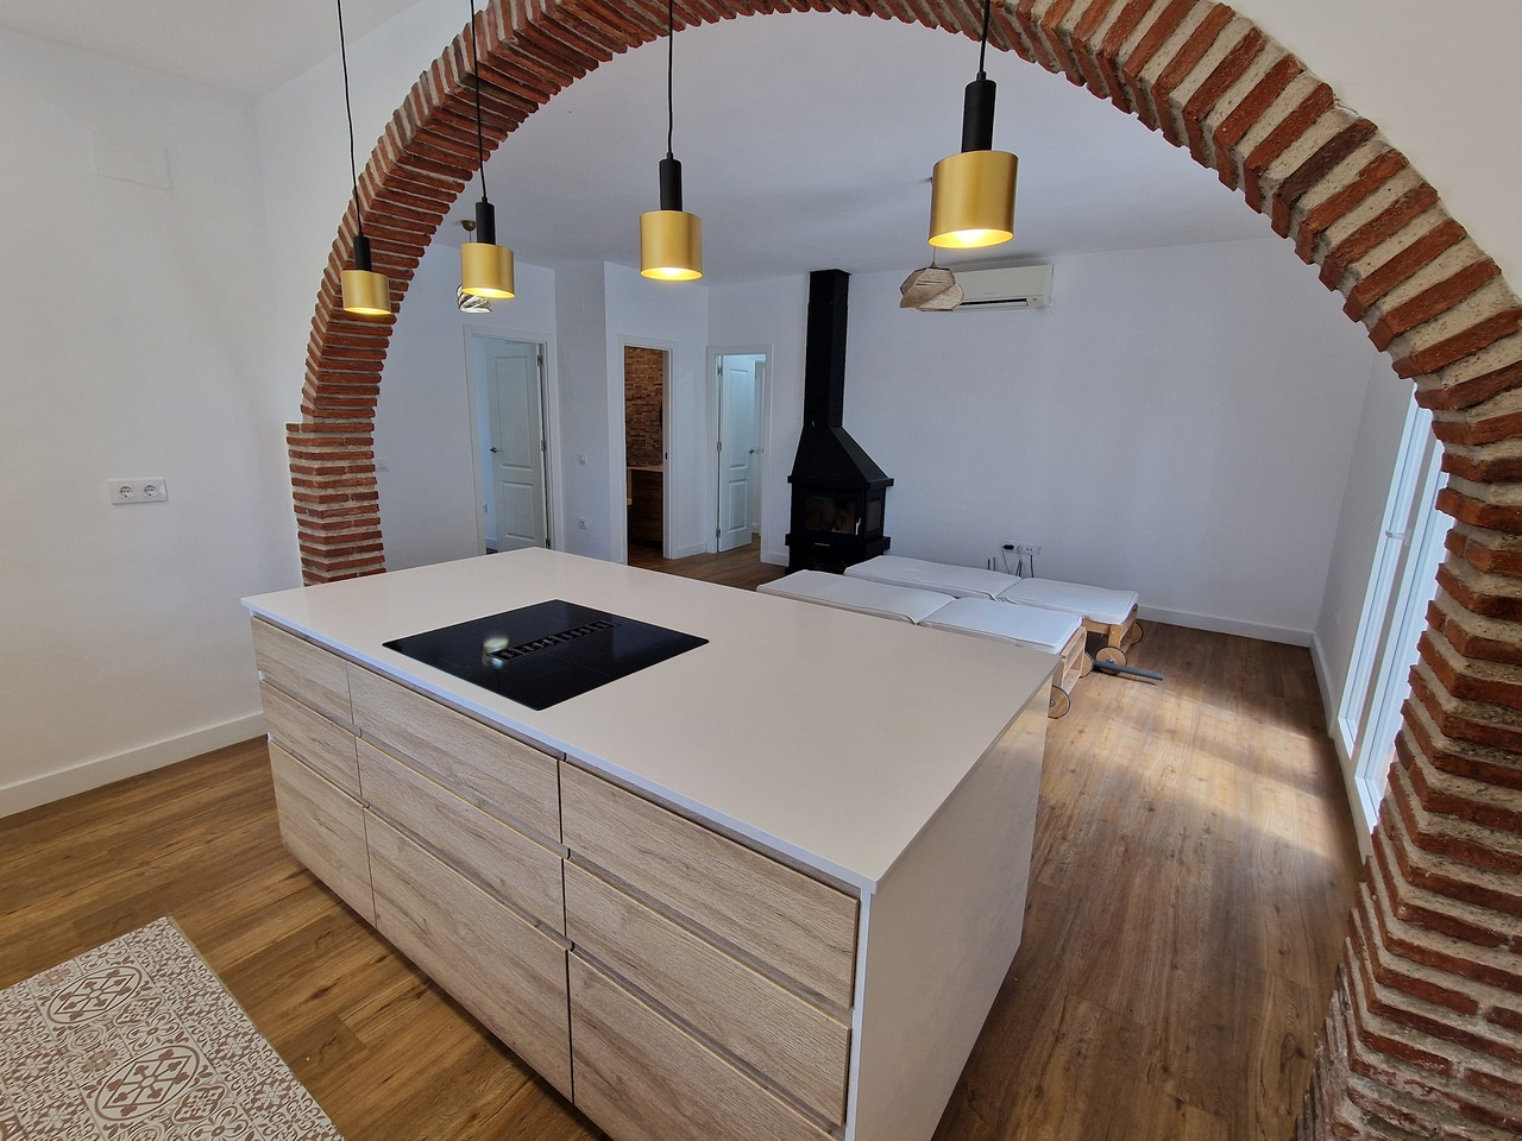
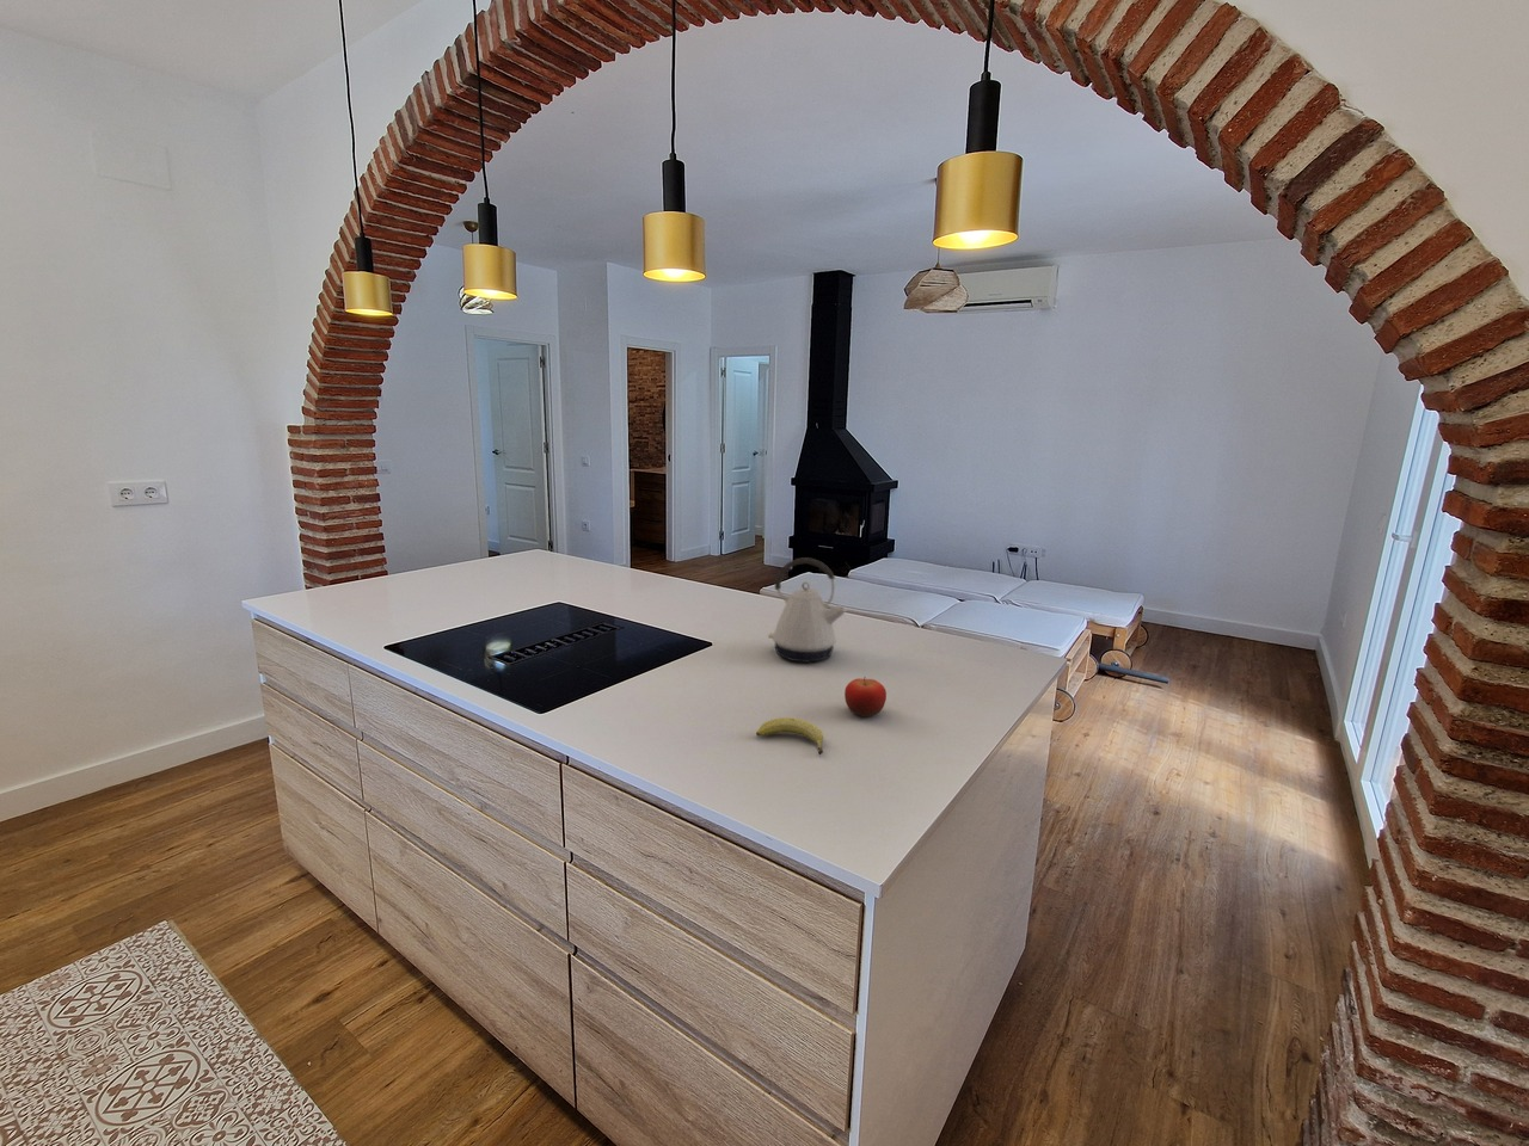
+ fruit [843,677,887,717]
+ kettle [767,556,846,663]
+ fruit [755,716,825,756]
